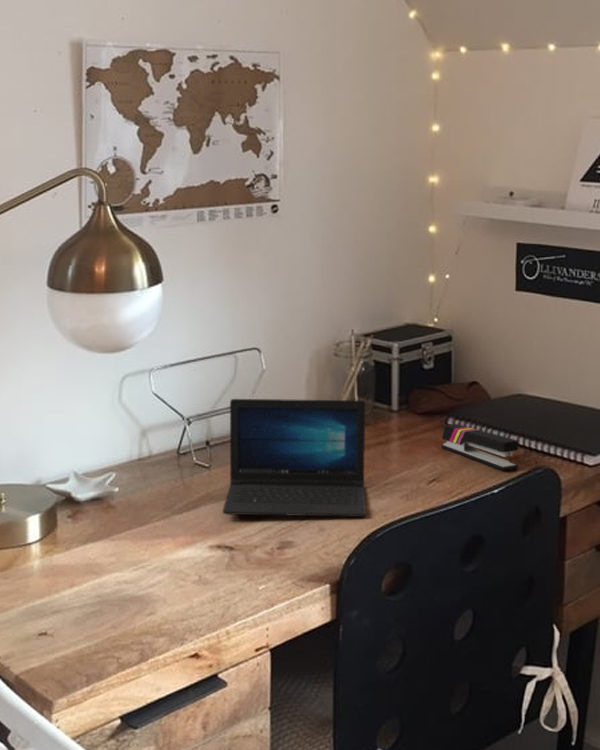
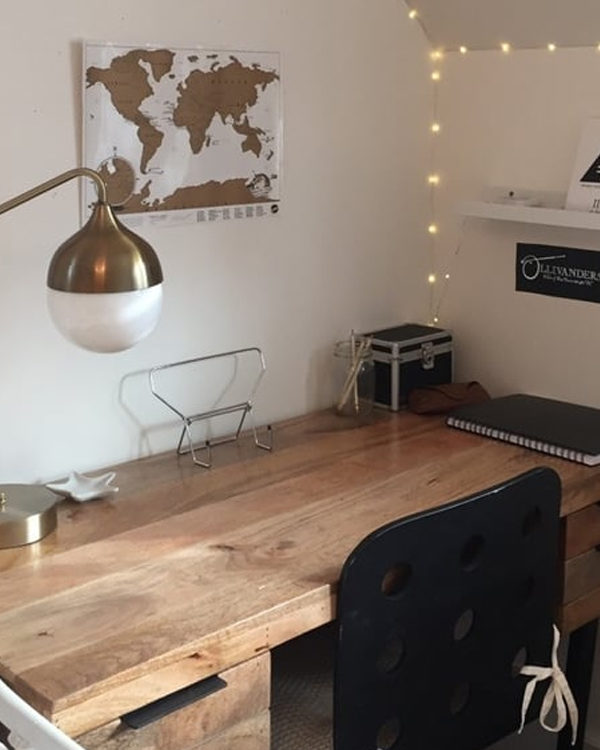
- stapler [440,423,519,471]
- laptop [222,398,367,518]
